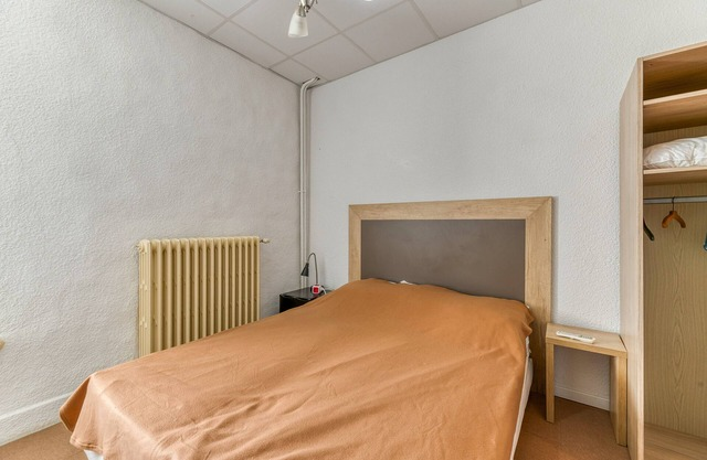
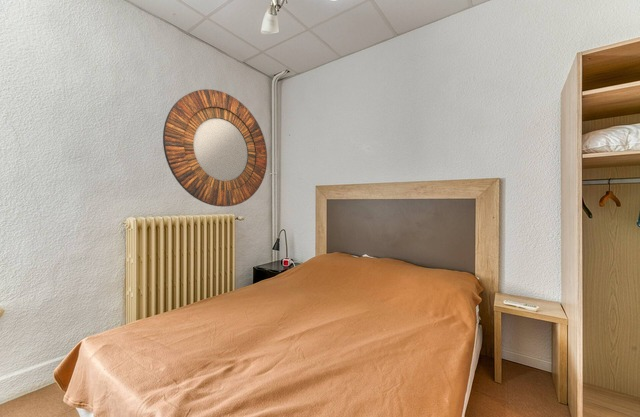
+ home mirror [162,88,268,208]
